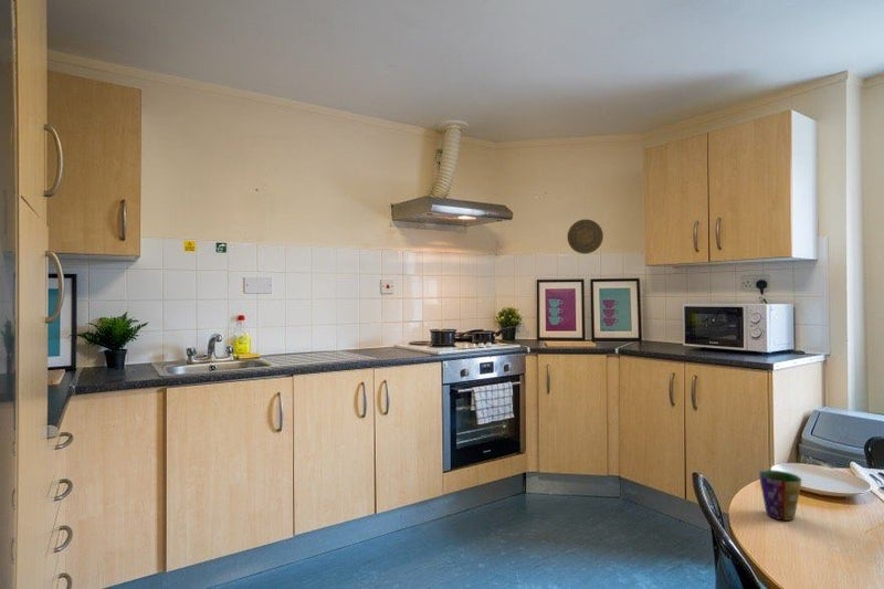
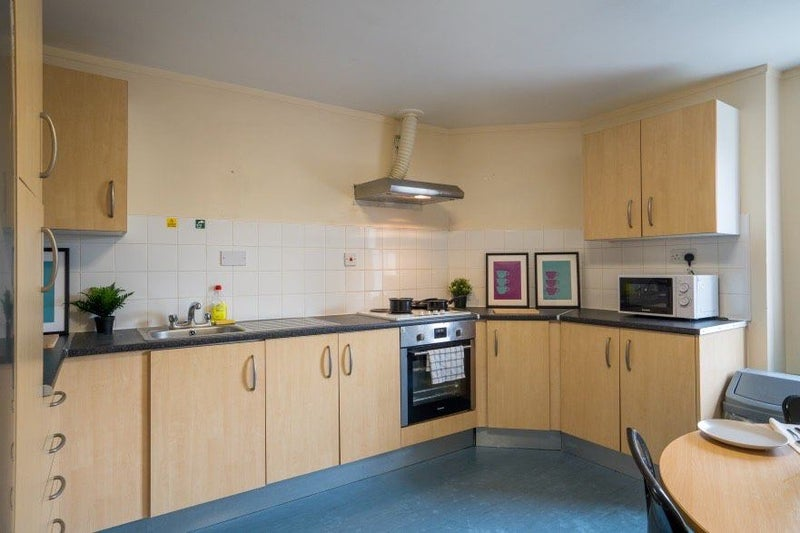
- decorative plate [566,218,604,255]
- cup [758,469,803,522]
